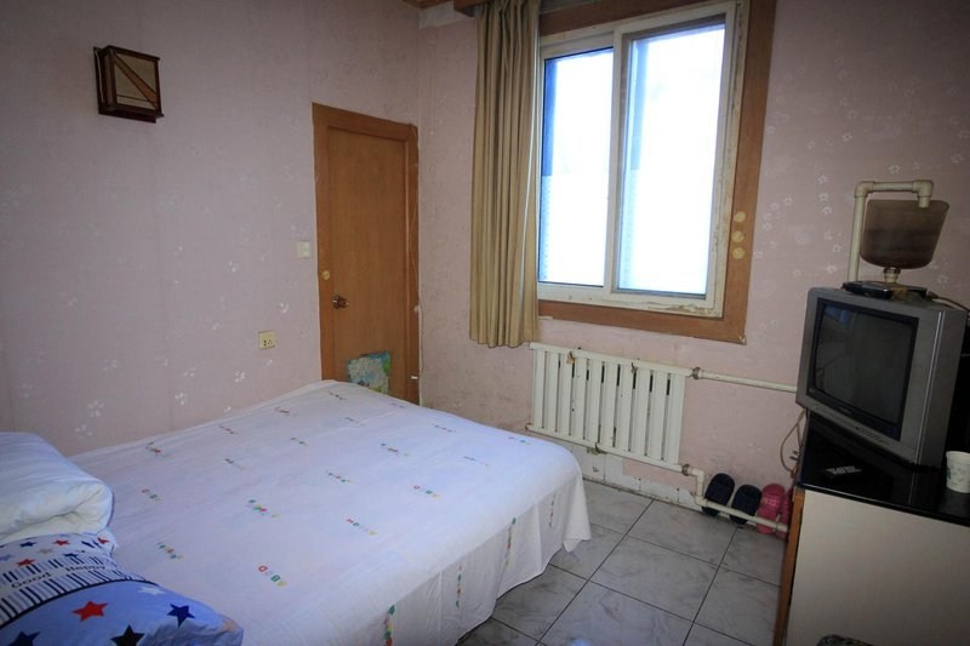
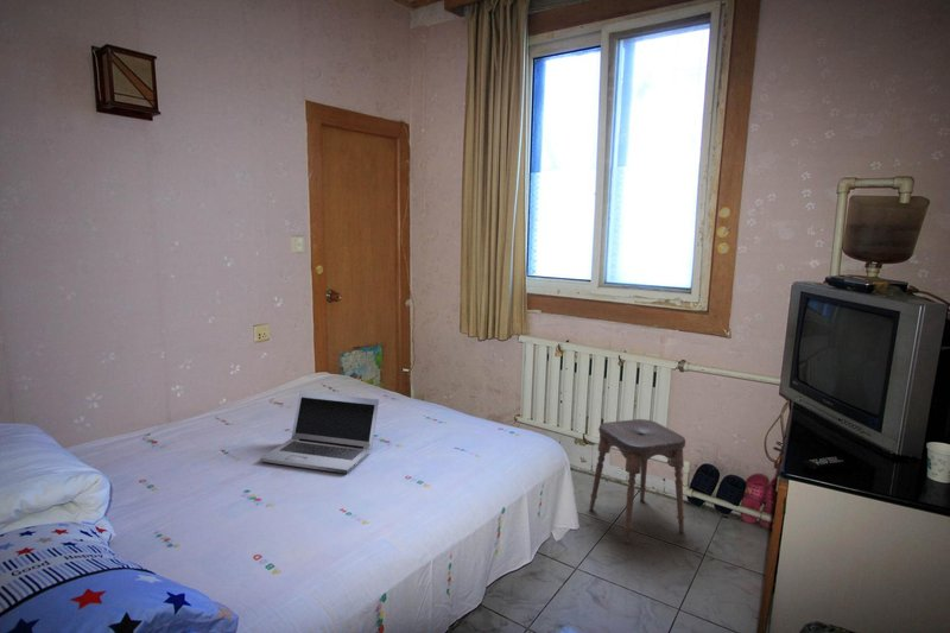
+ laptop [259,391,380,474]
+ stool [588,418,686,544]
